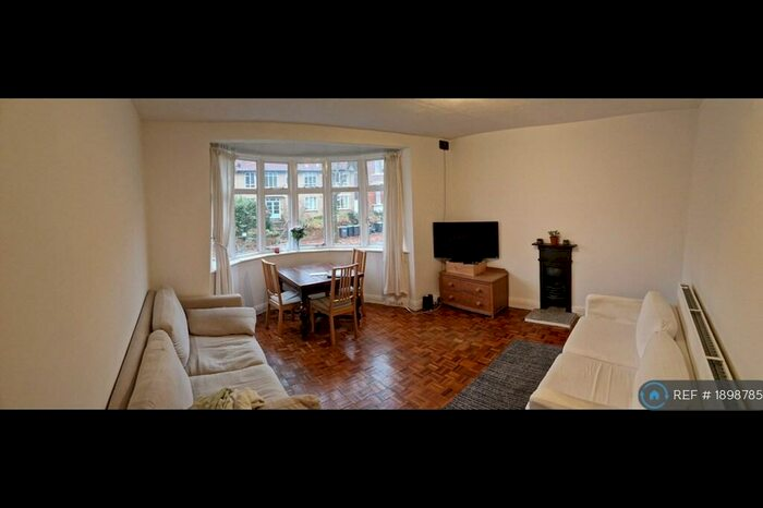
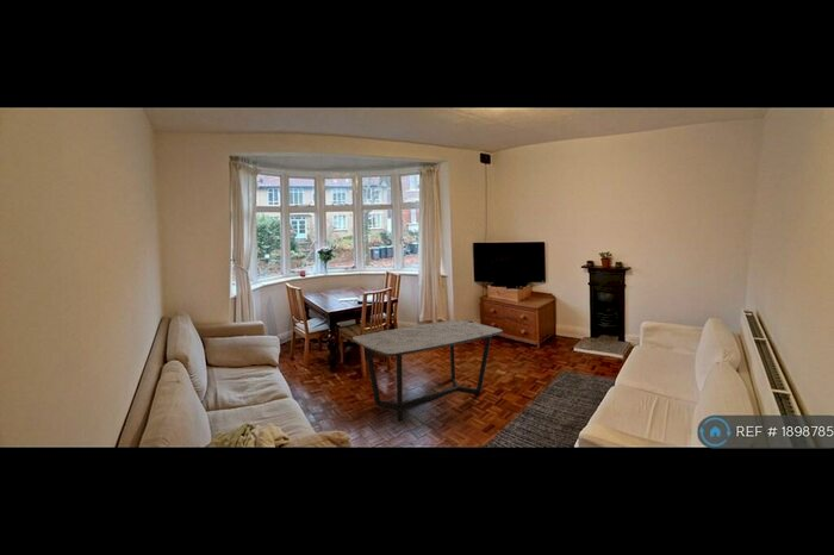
+ coffee table [351,319,504,423]
